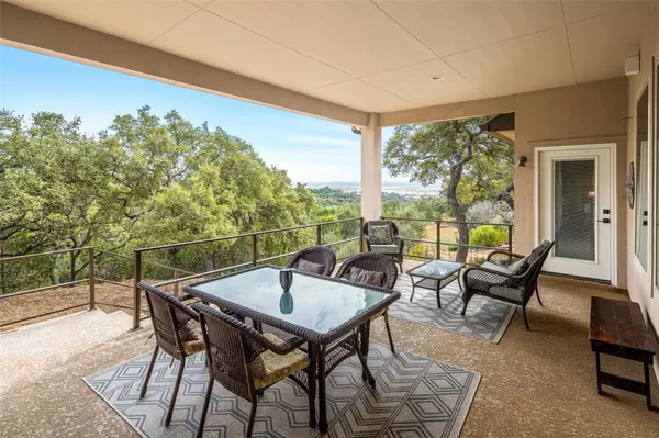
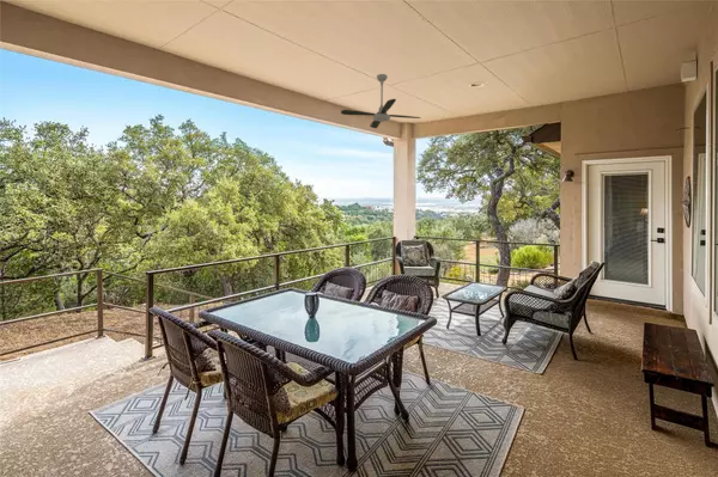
+ ceiling fan [340,73,422,129]
